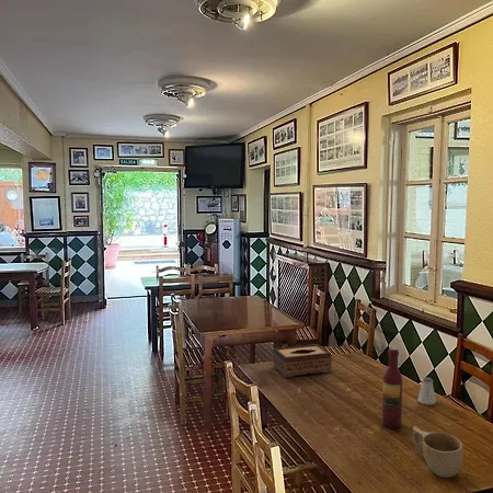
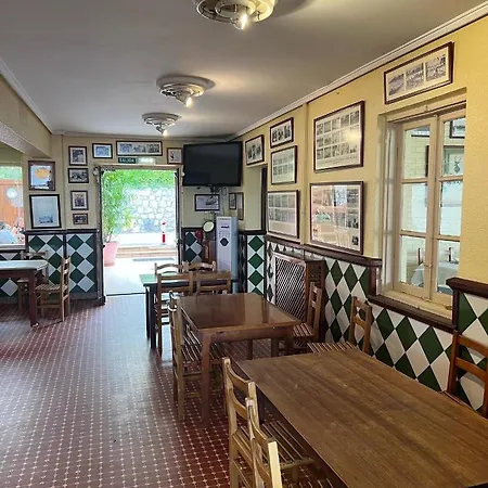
- wine bottle [381,346,403,429]
- cup [412,425,465,479]
- saltshaker [416,376,437,405]
- tissue box [272,343,333,379]
